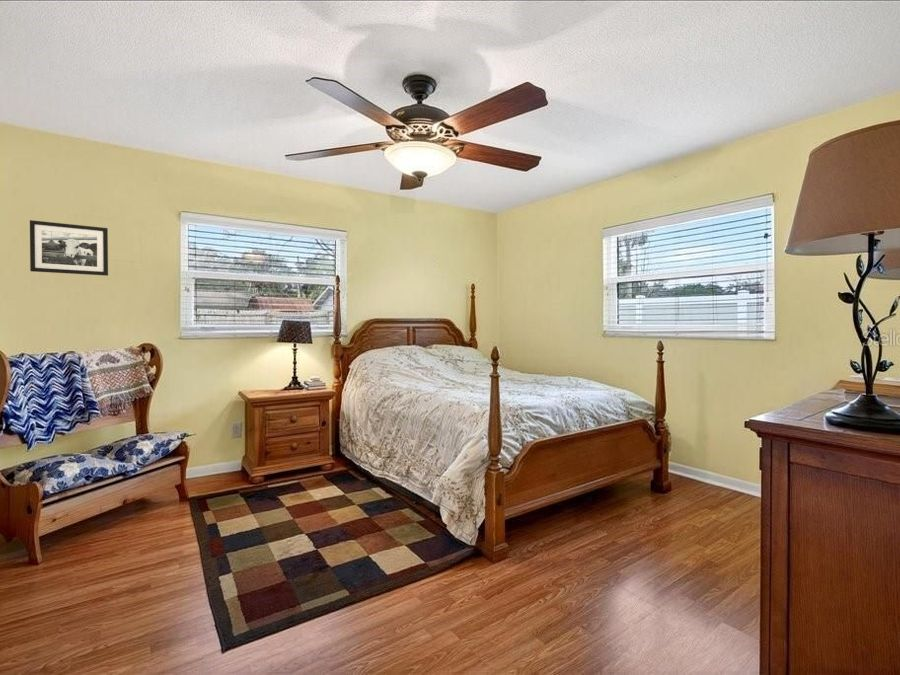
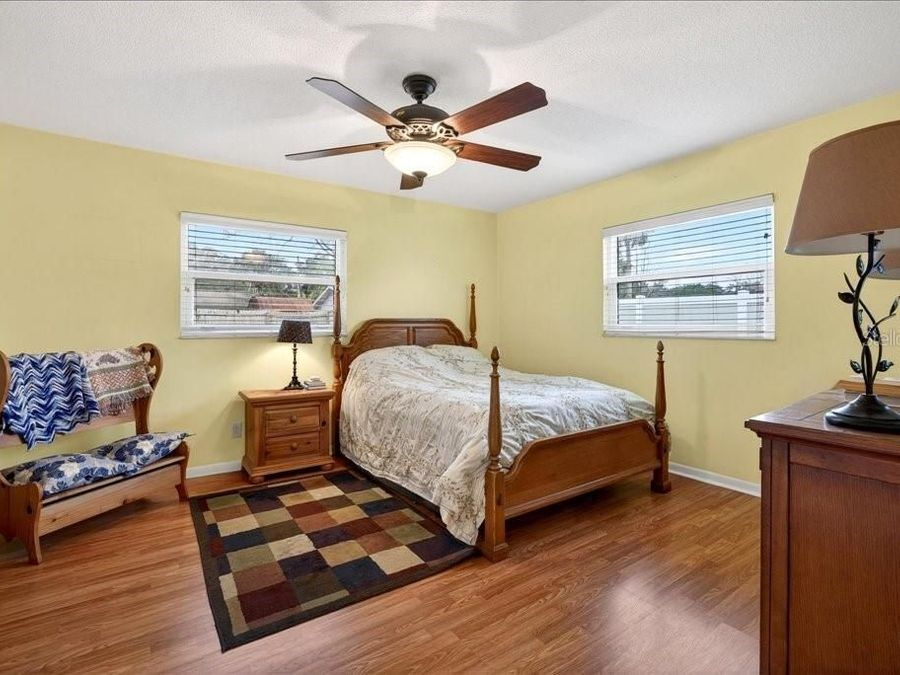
- picture frame [29,219,109,277]
